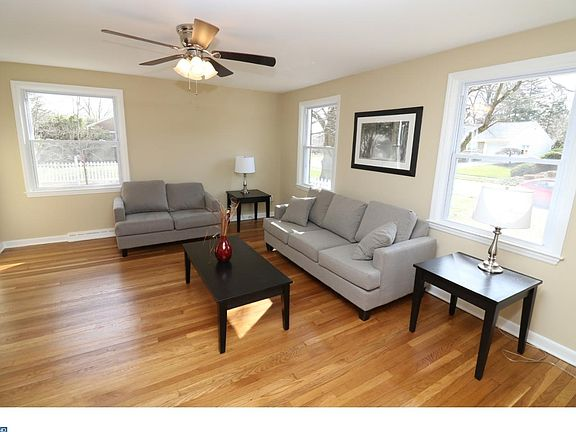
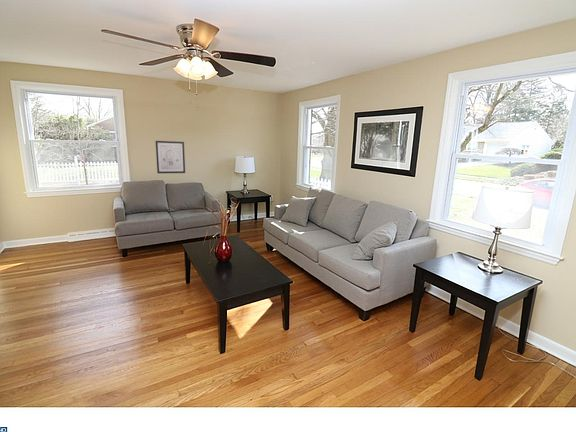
+ wall art [155,140,186,174]
